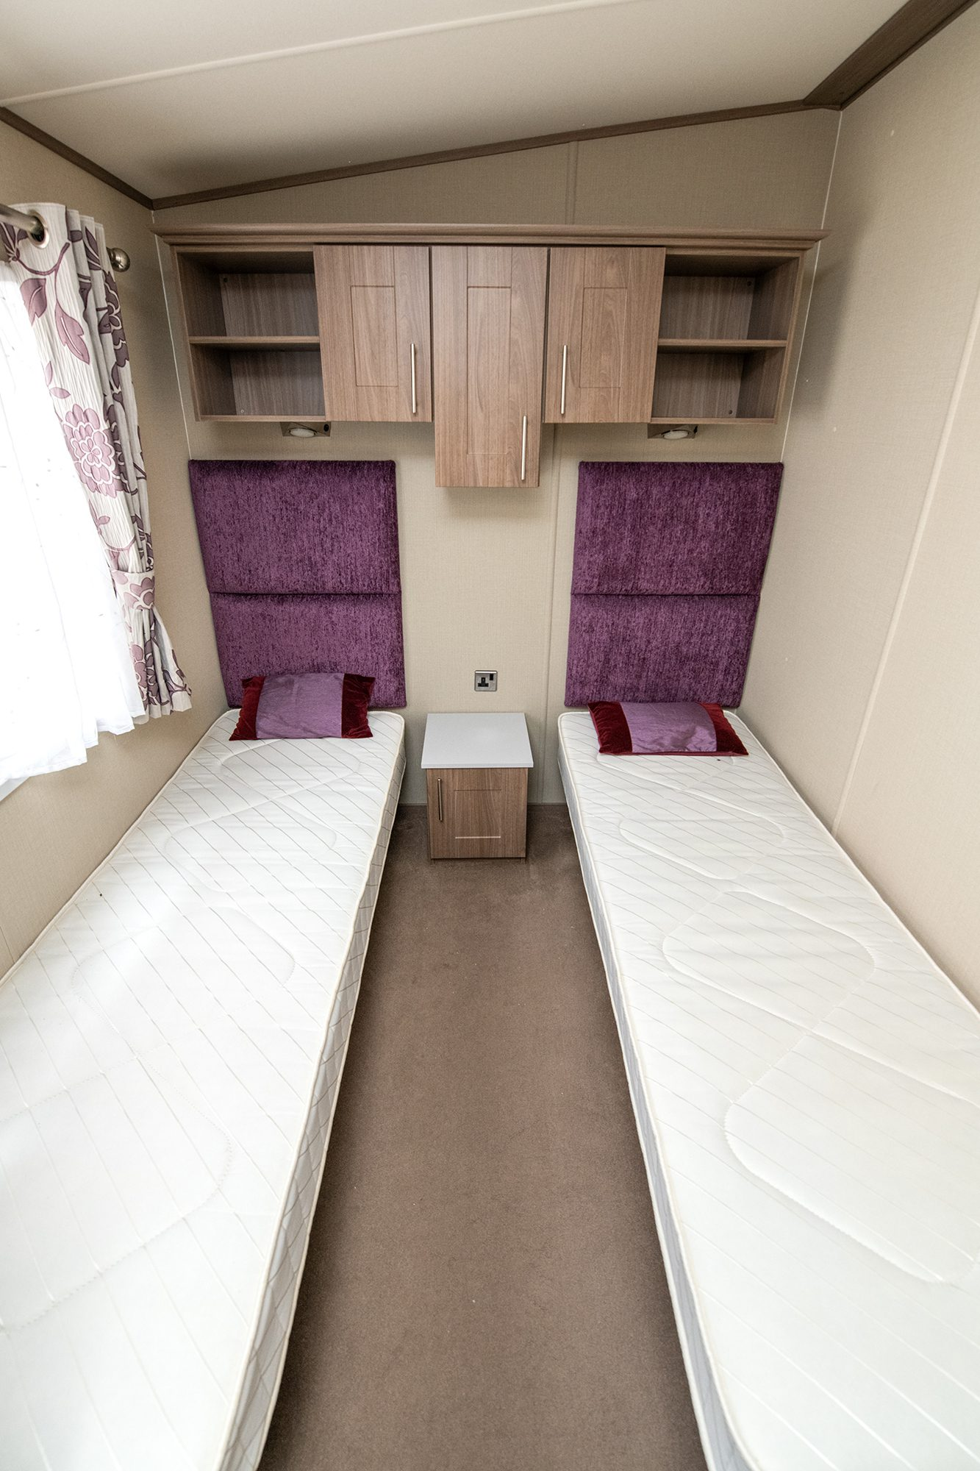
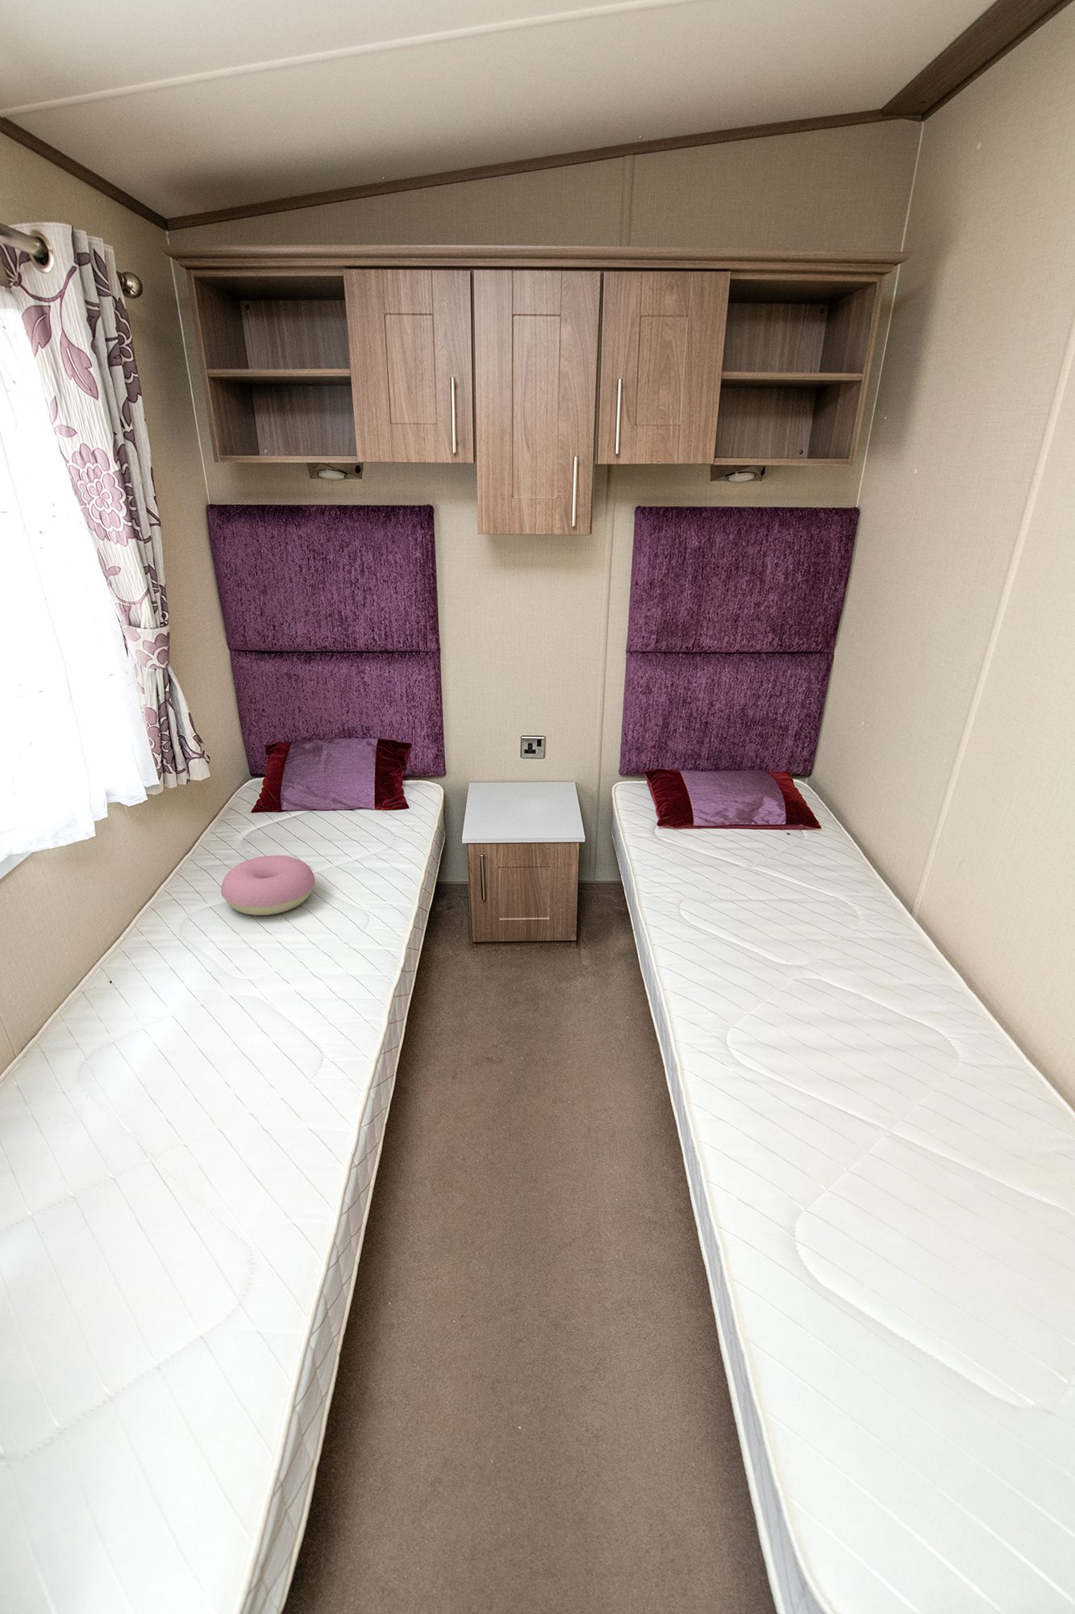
+ cushion [221,854,316,916]
